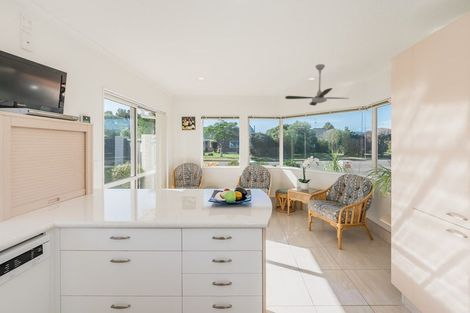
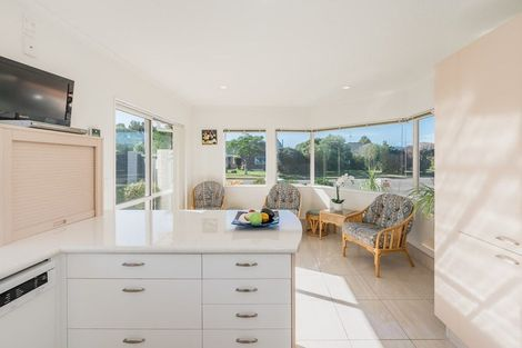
- ceiling fan [284,63,348,106]
